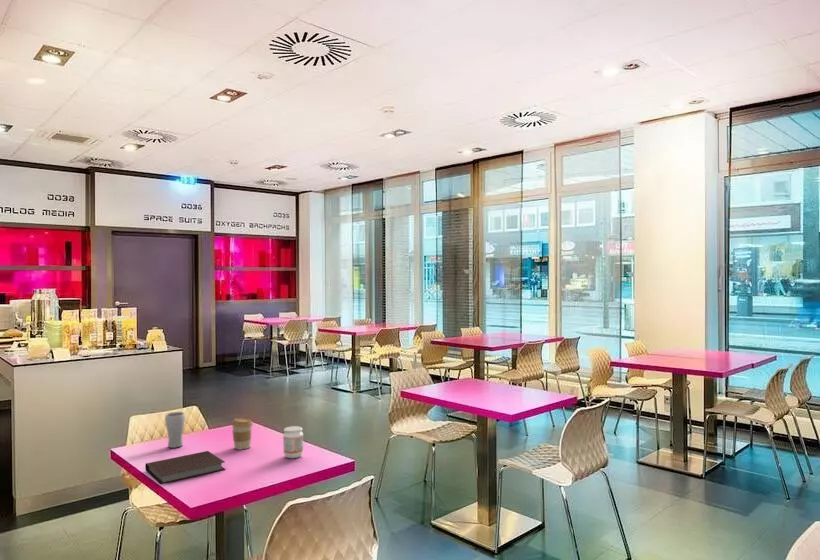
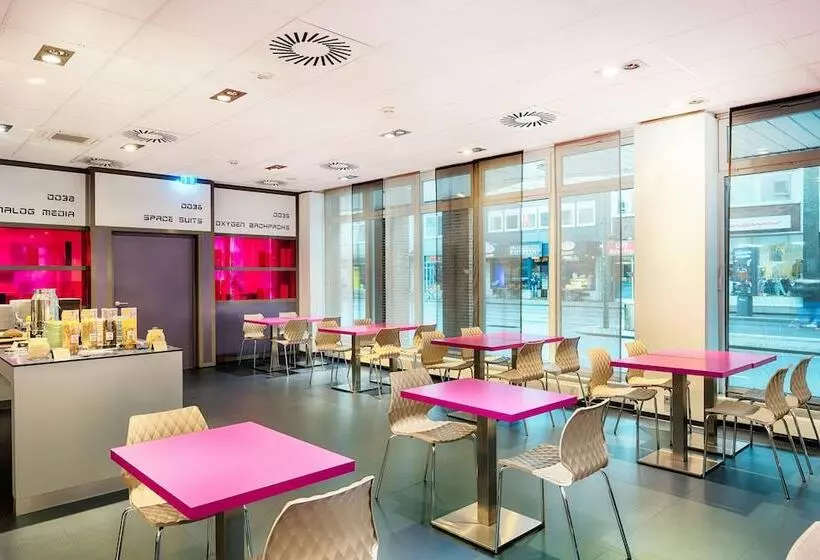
- coffee cup [231,417,254,450]
- notebook [144,450,226,485]
- jam [282,425,304,459]
- drinking glass [164,411,186,449]
